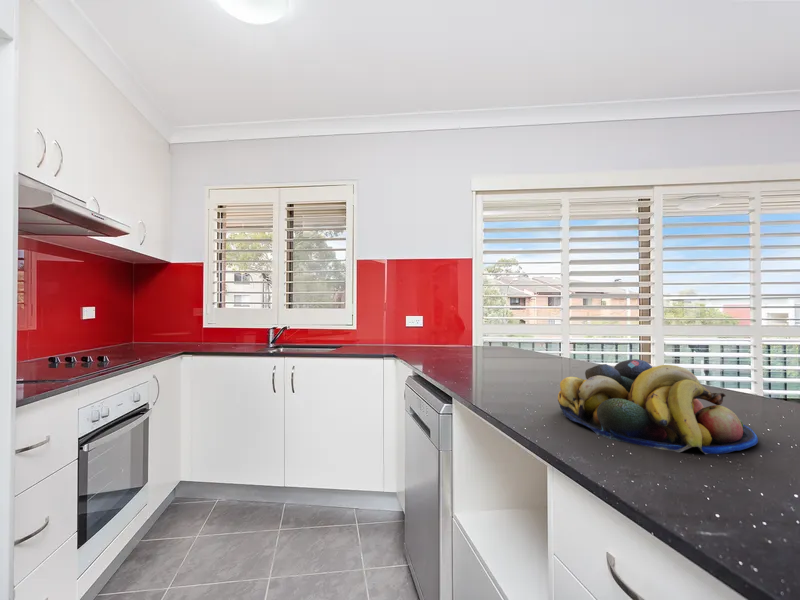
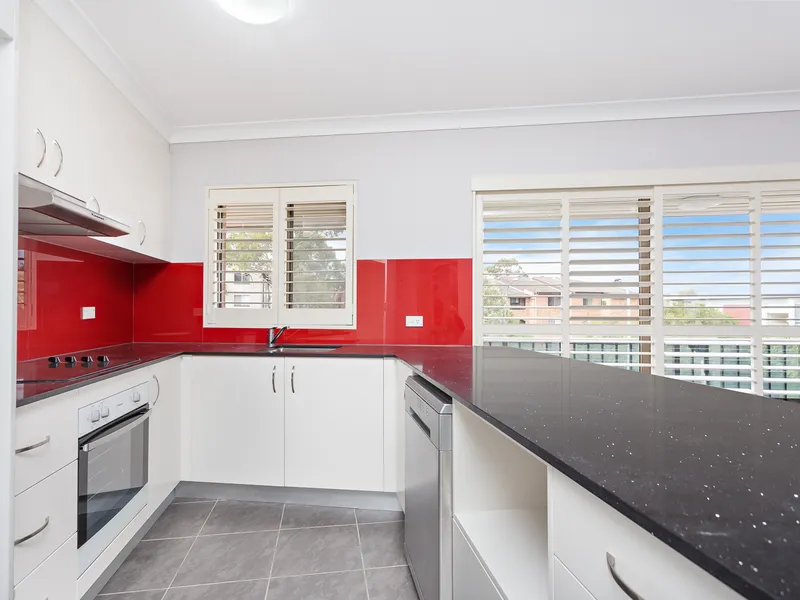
- fruit bowl [557,358,759,455]
